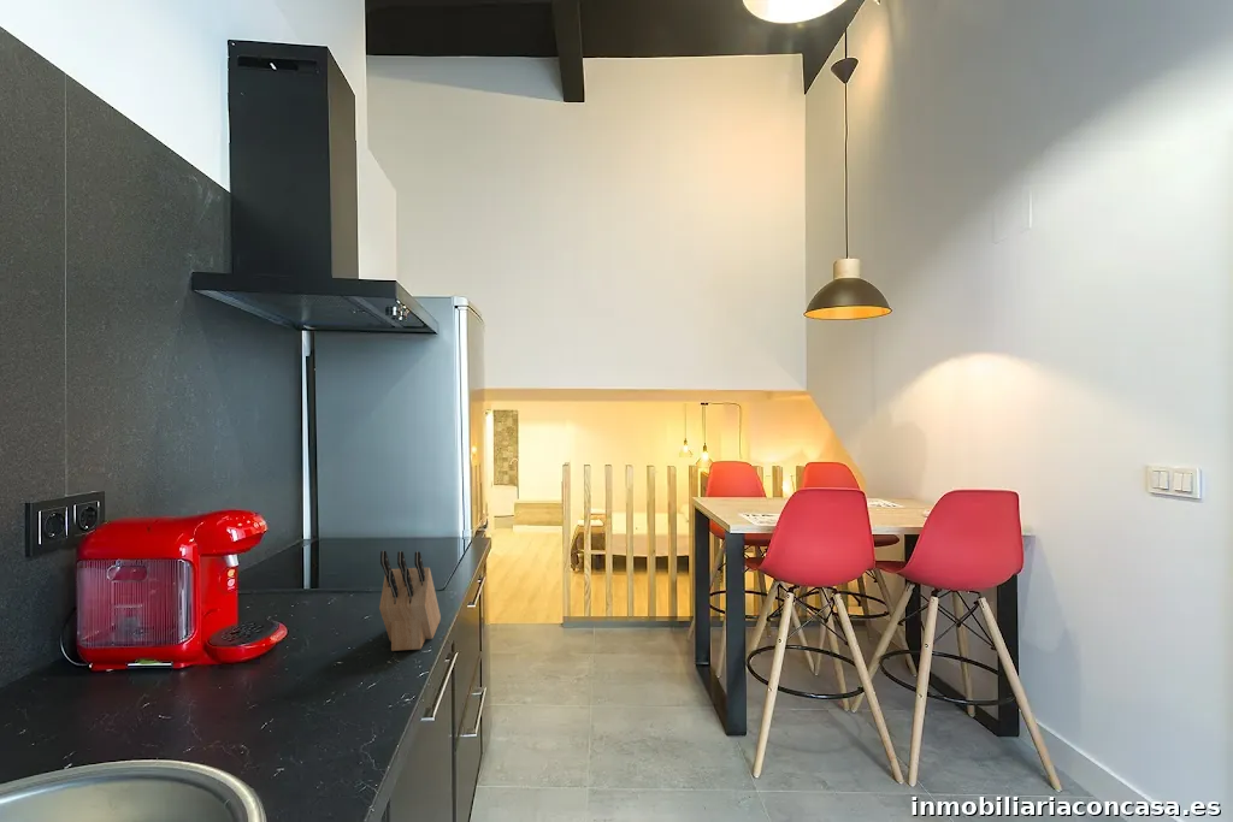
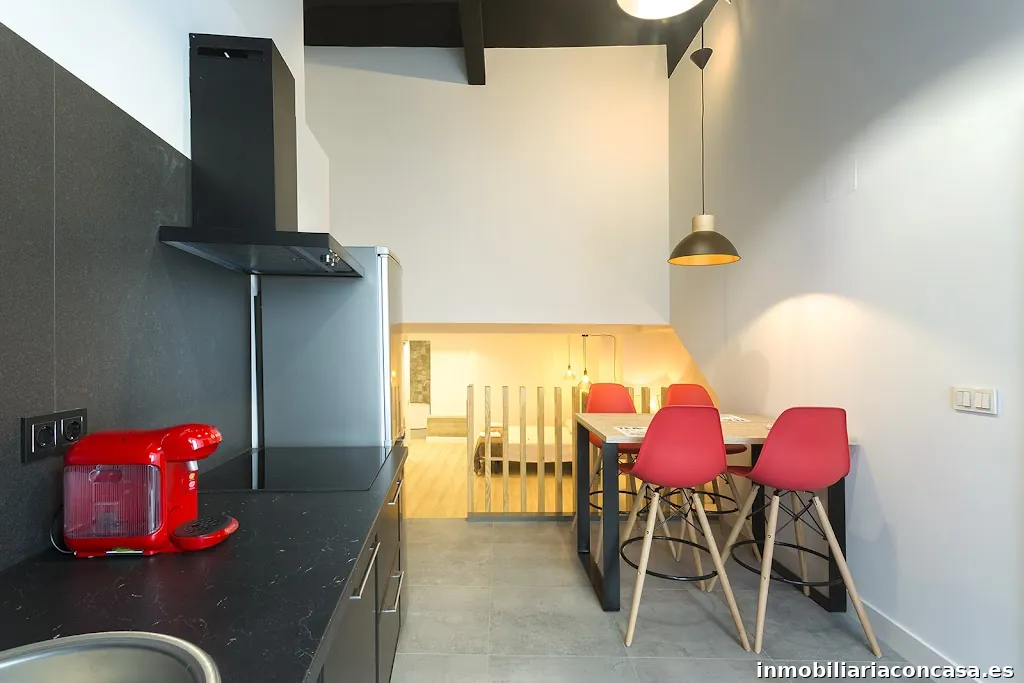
- knife block [378,550,442,652]
